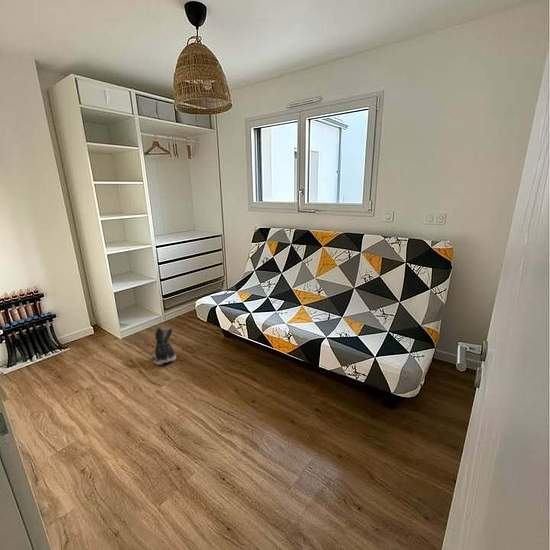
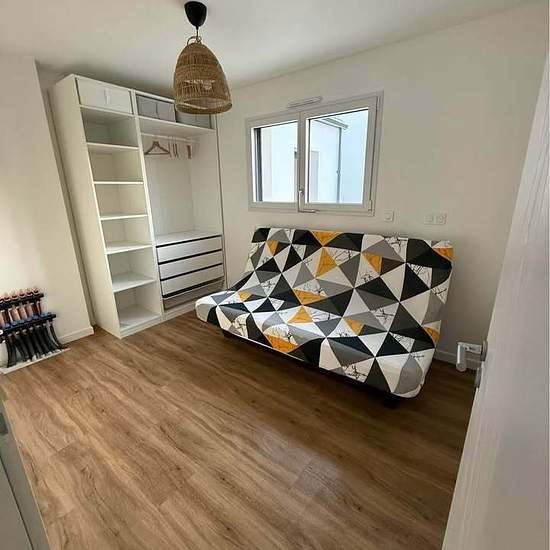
- plush toy [153,326,177,366]
